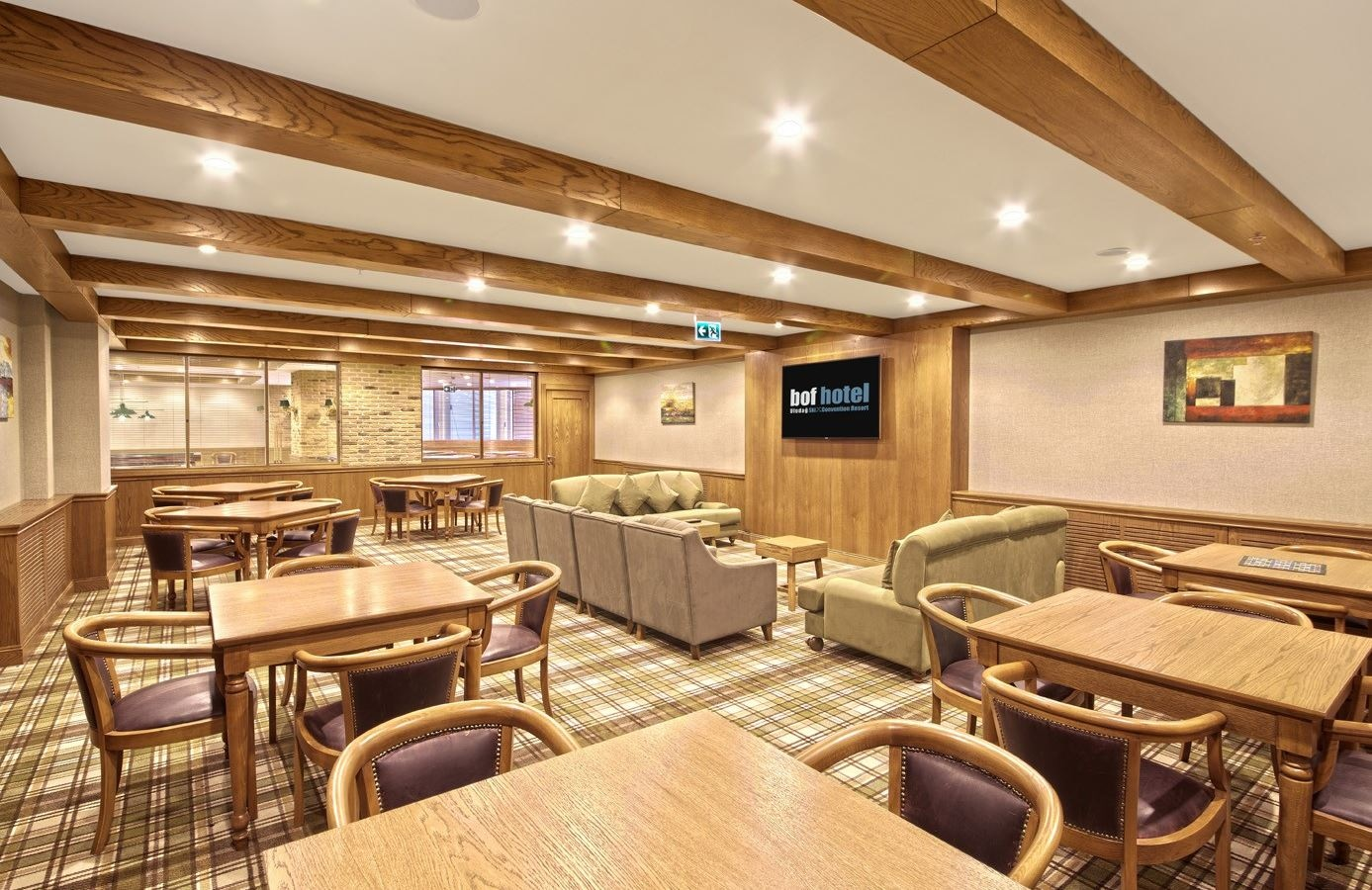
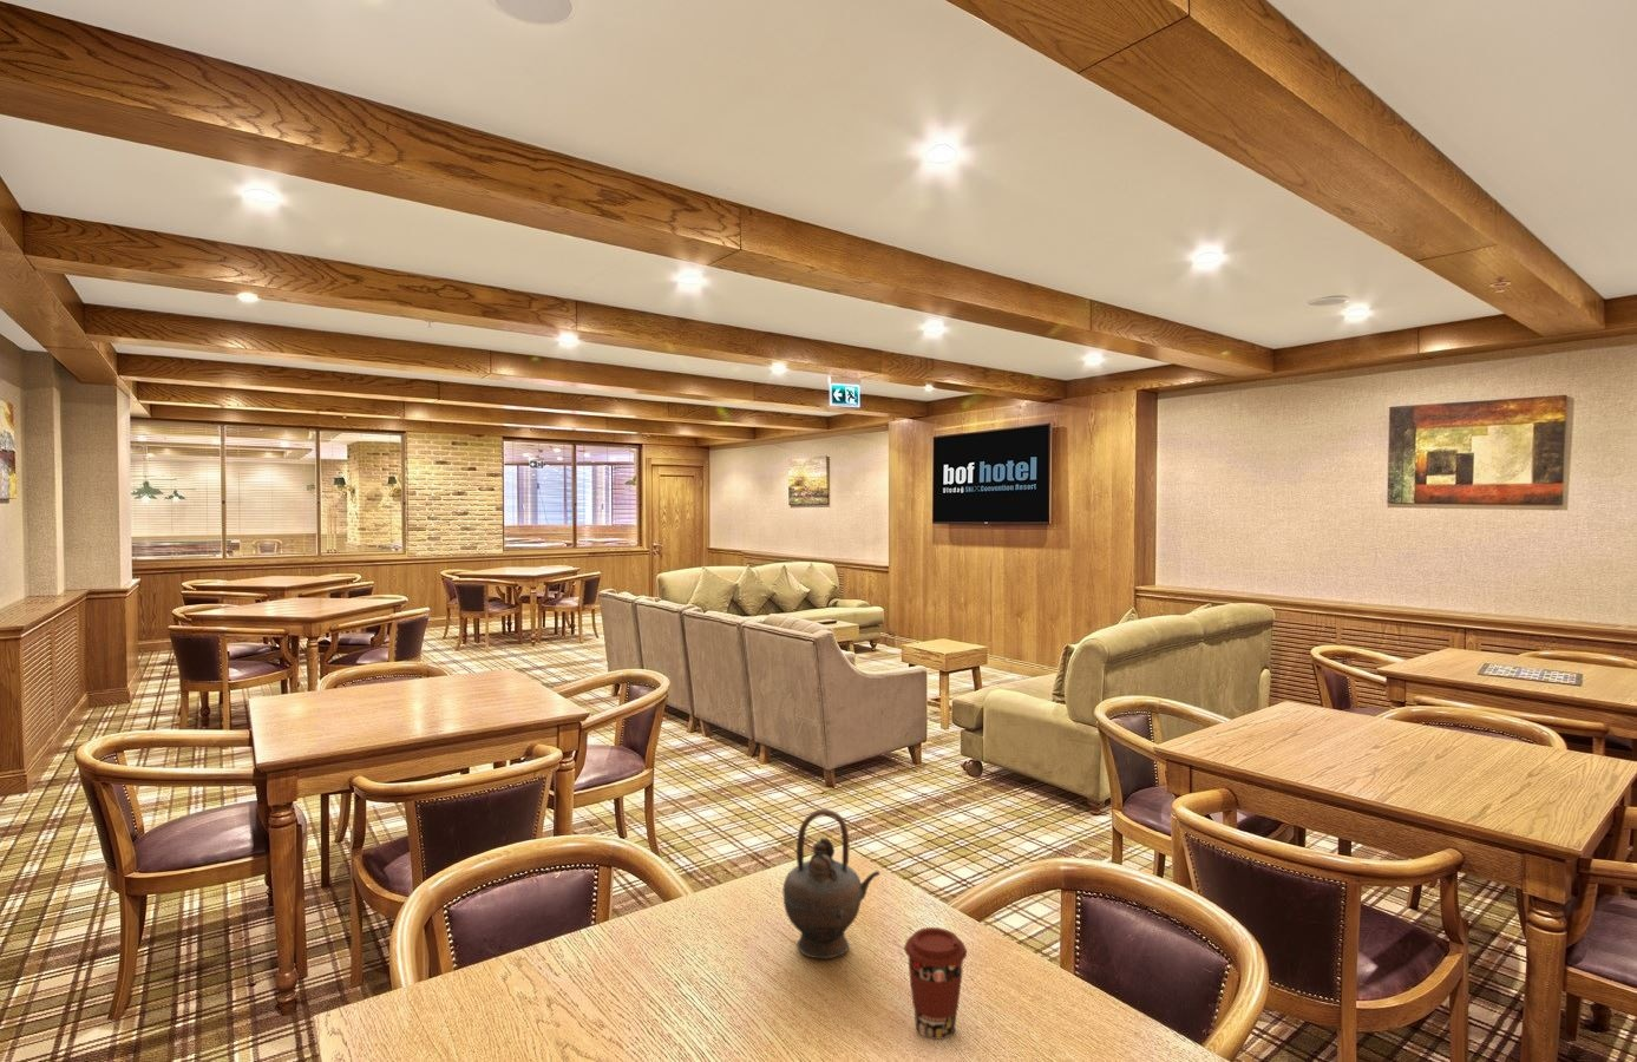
+ coffee cup [903,926,968,1041]
+ teapot [782,808,882,961]
